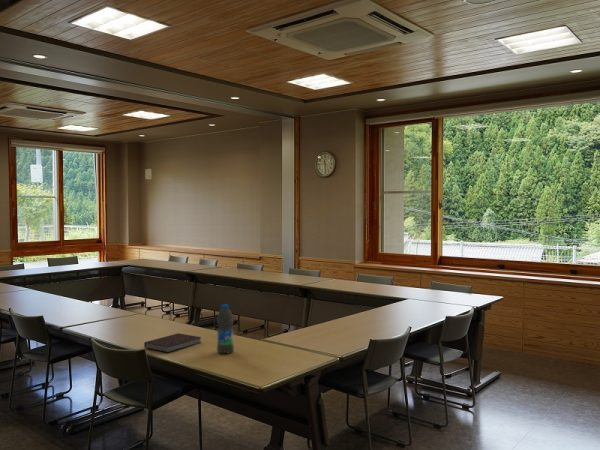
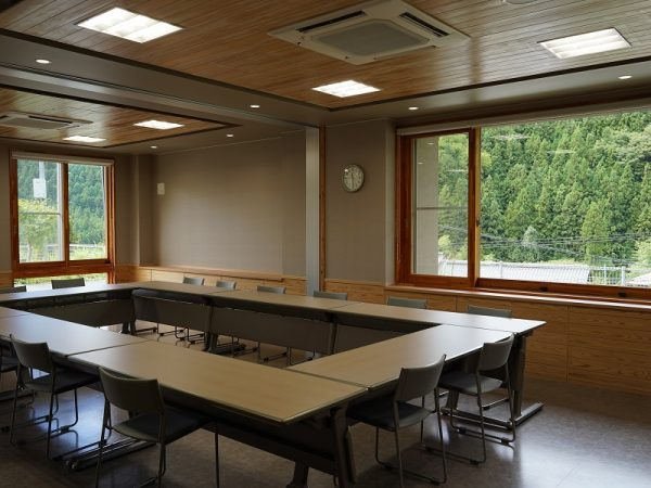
- notebook [143,332,202,353]
- water bottle [216,304,235,355]
